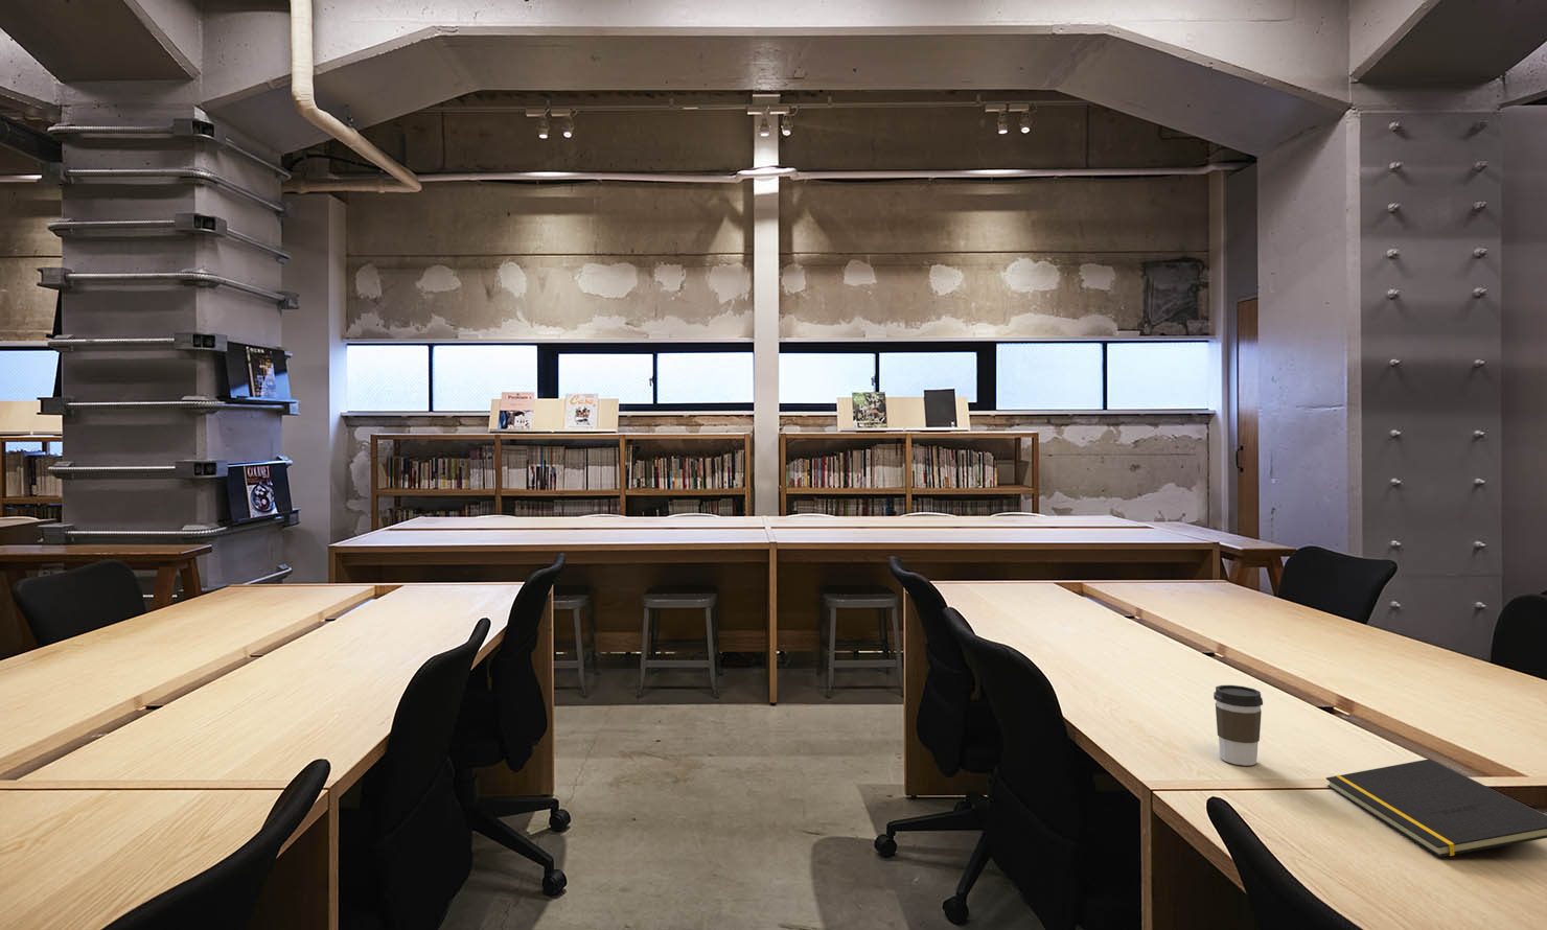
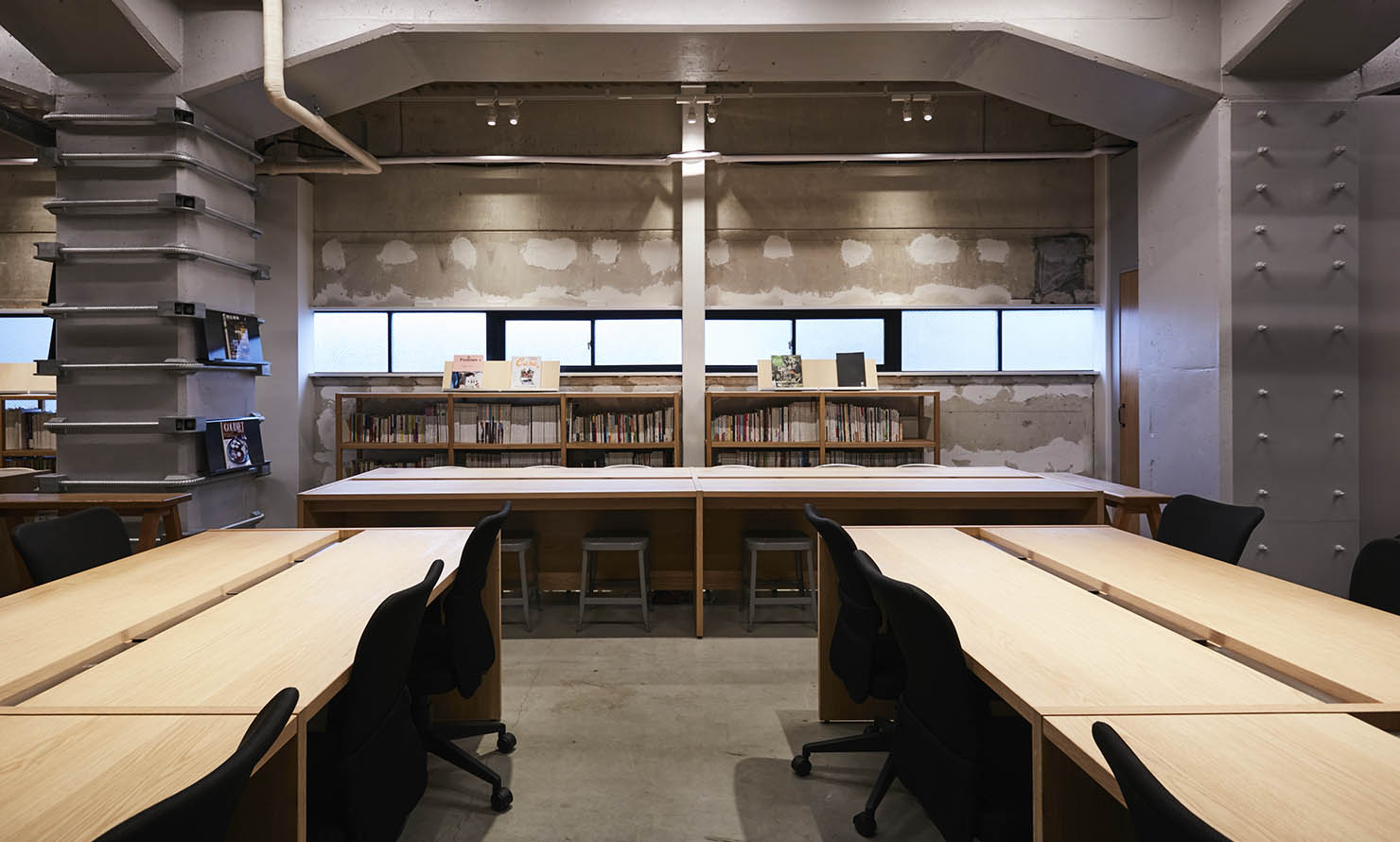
- coffee cup [1212,685,1264,765]
- notepad [1325,758,1547,858]
